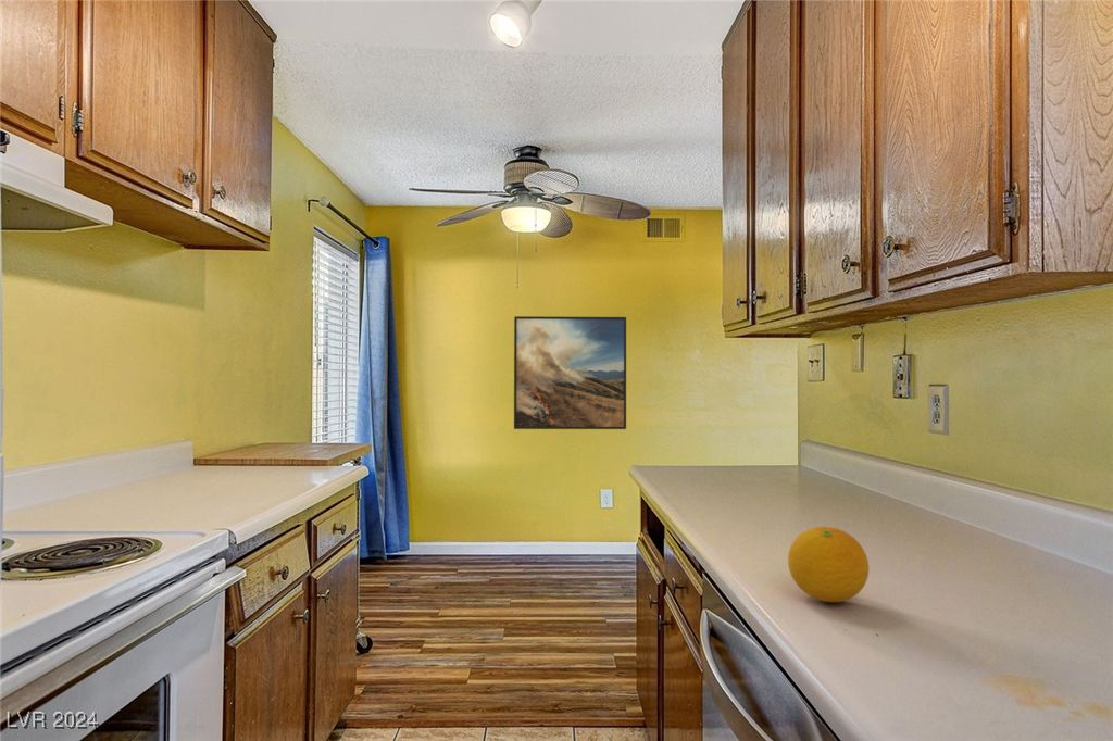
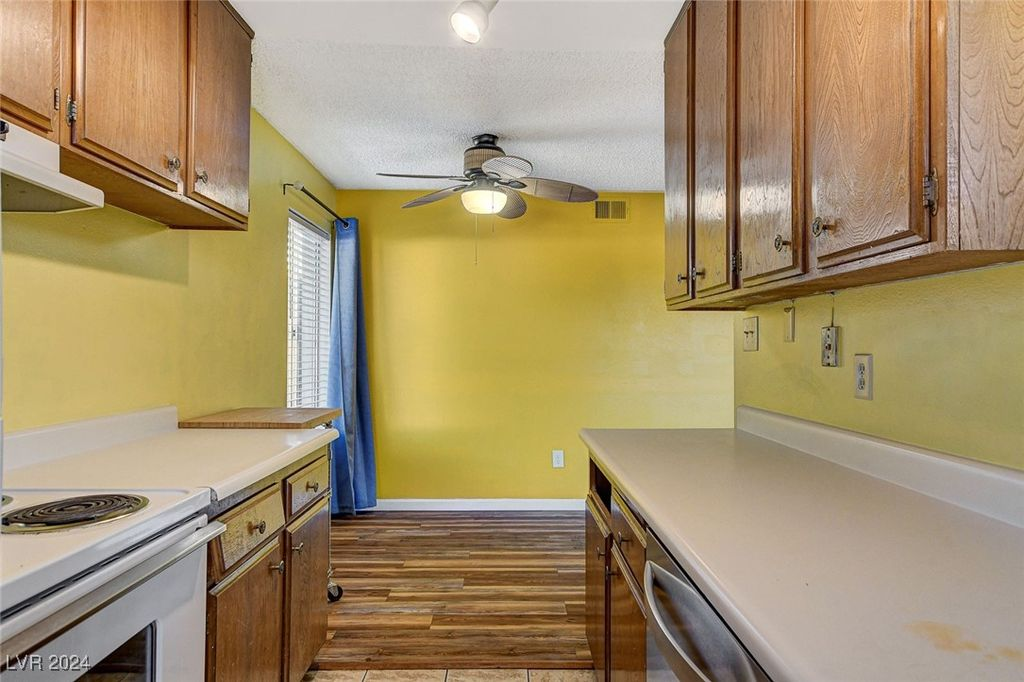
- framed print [513,315,627,430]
- fruit [787,526,870,603]
